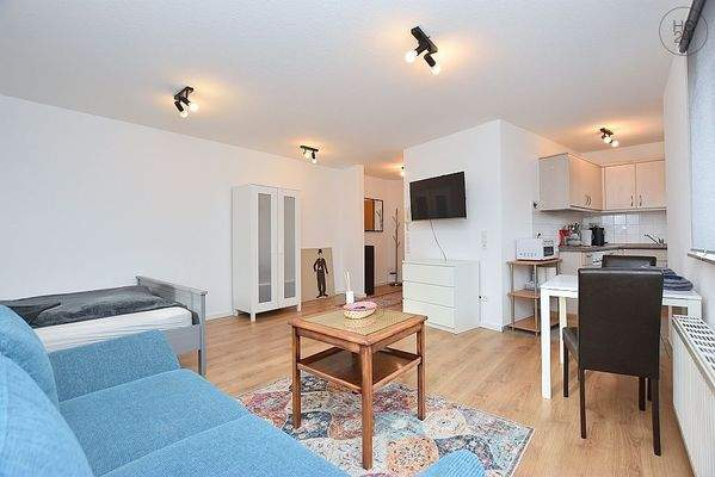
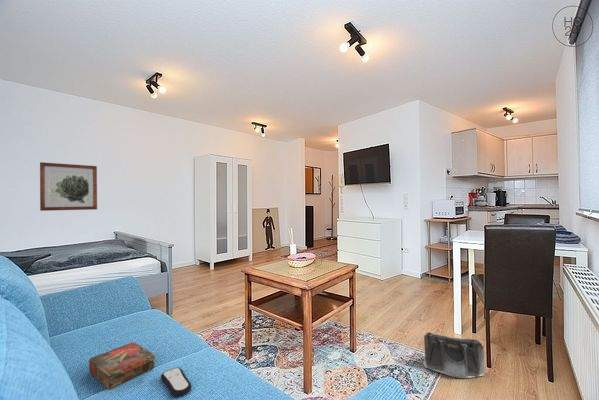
+ wall art [39,161,98,212]
+ book [88,341,156,390]
+ remote control [160,367,192,397]
+ saddlebag [422,331,486,379]
